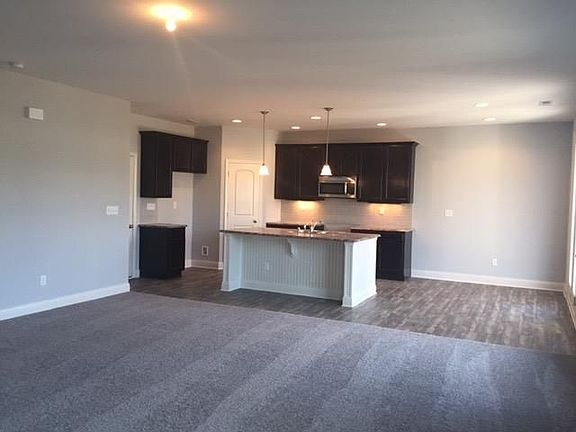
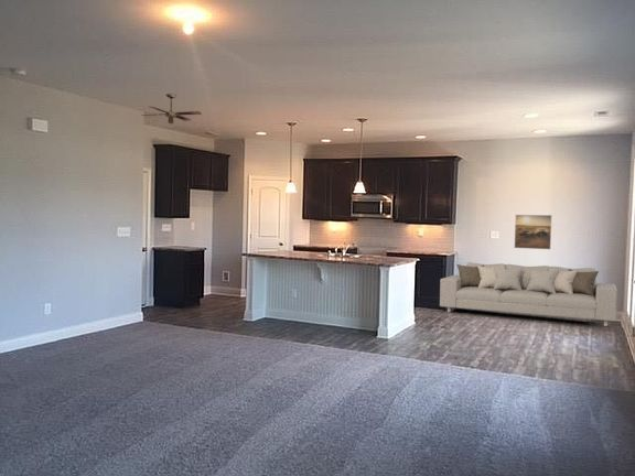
+ sofa [439,261,618,327]
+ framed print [514,214,552,250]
+ ceiling fan [140,93,203,125]
